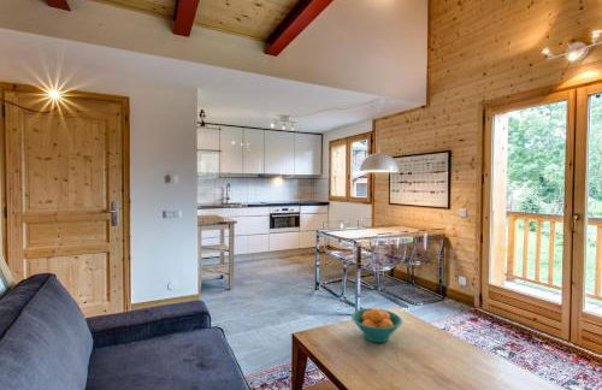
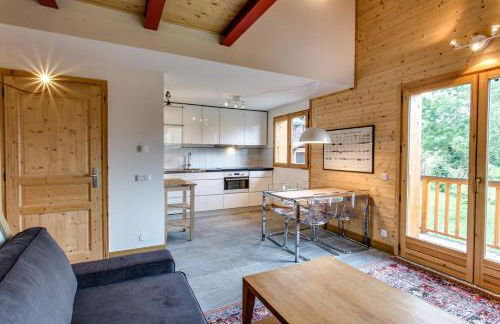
- fruit bowl [350,307,403,343]
